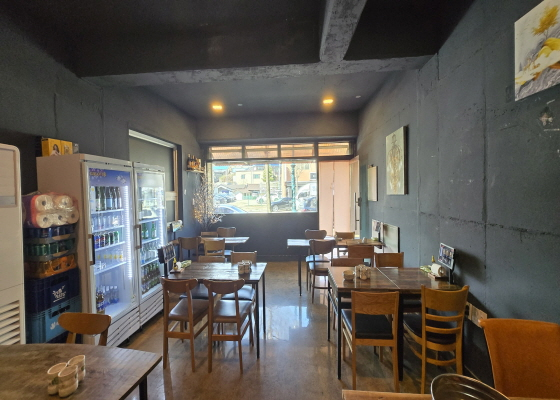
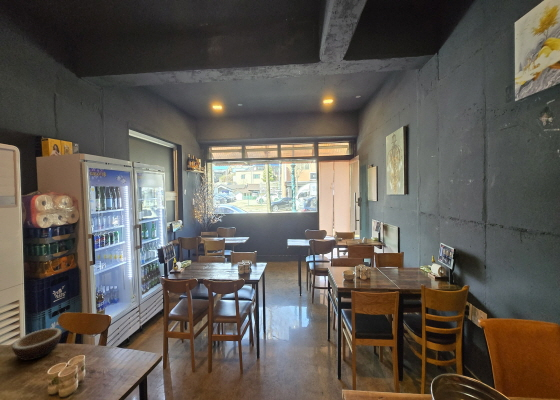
+ bowl [11,327,62,361]
